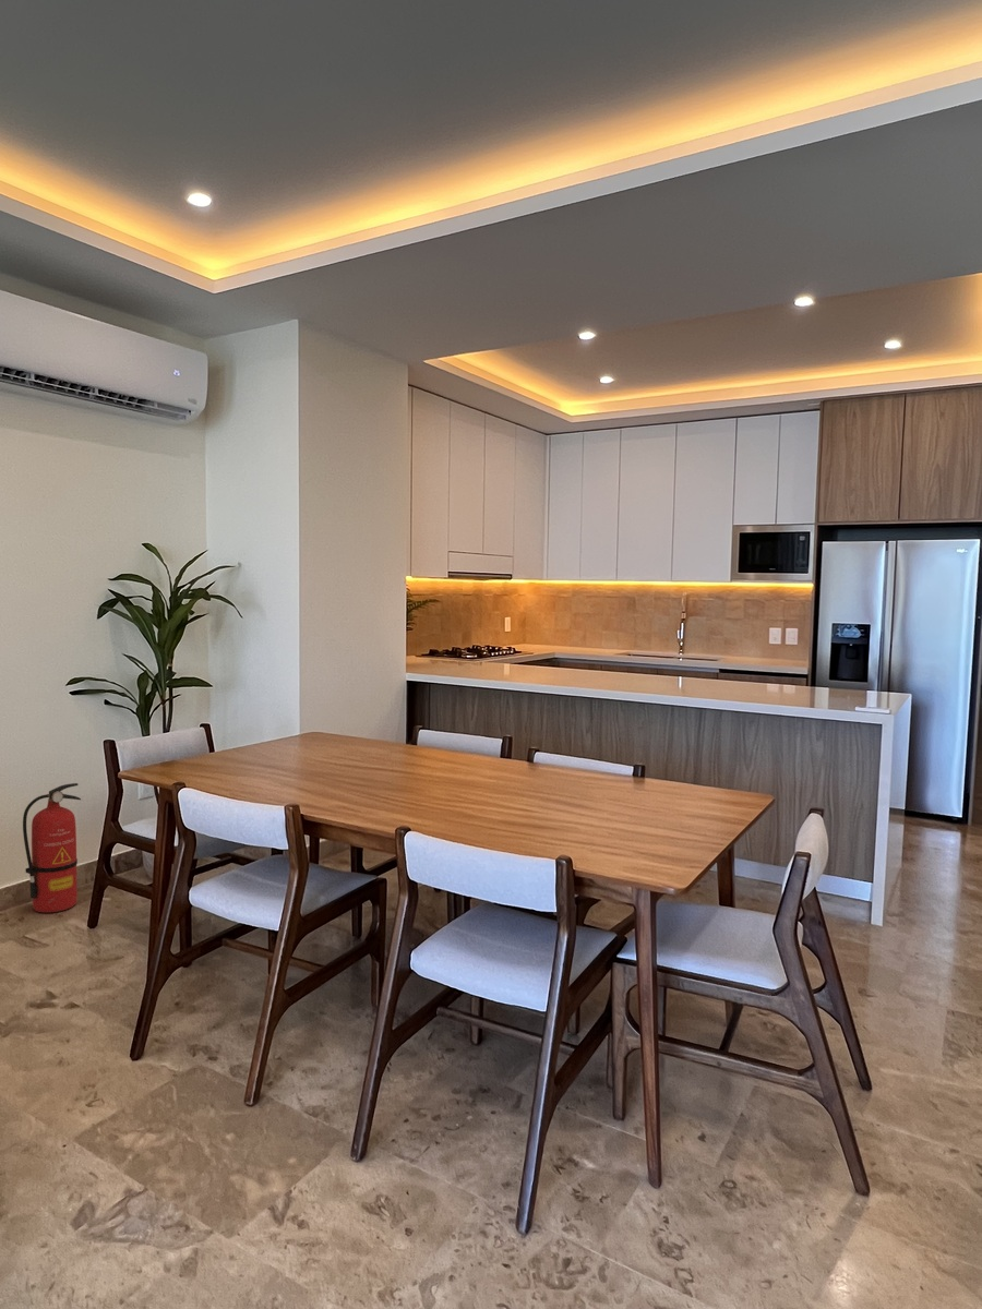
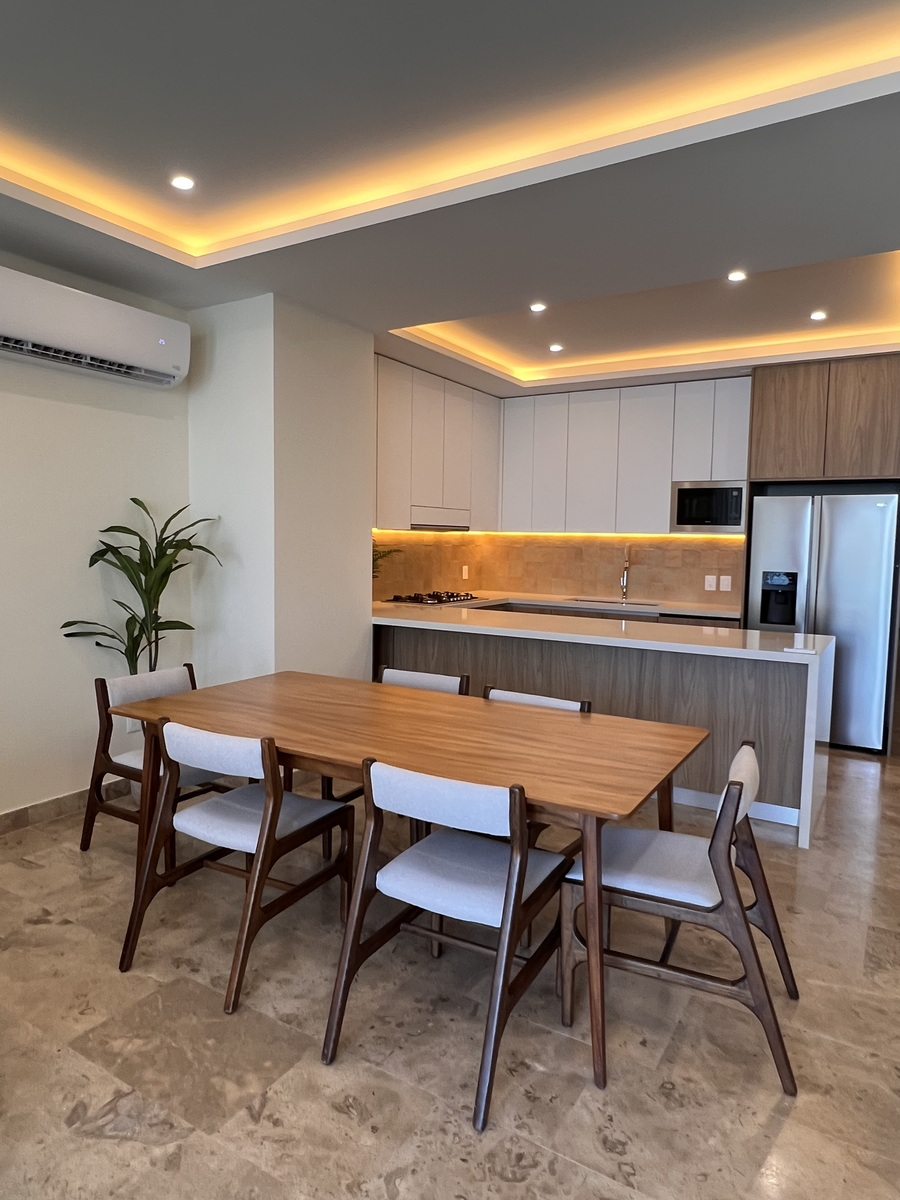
- fire extinguisher [22,782,82,914]
